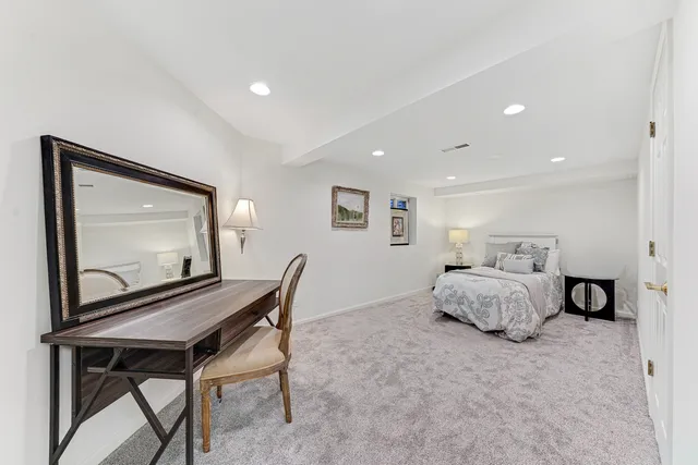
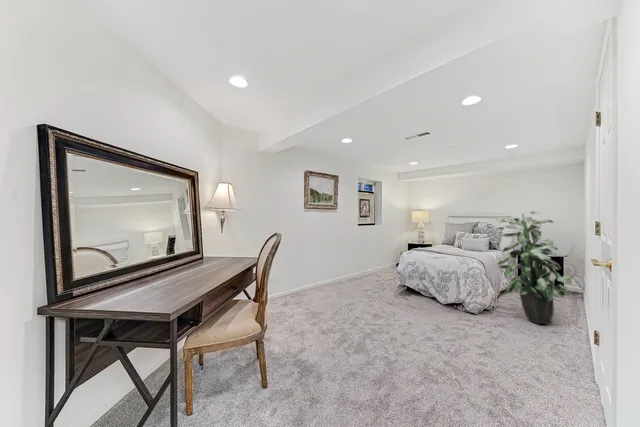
+ indoor plant [496,210,575,325]
